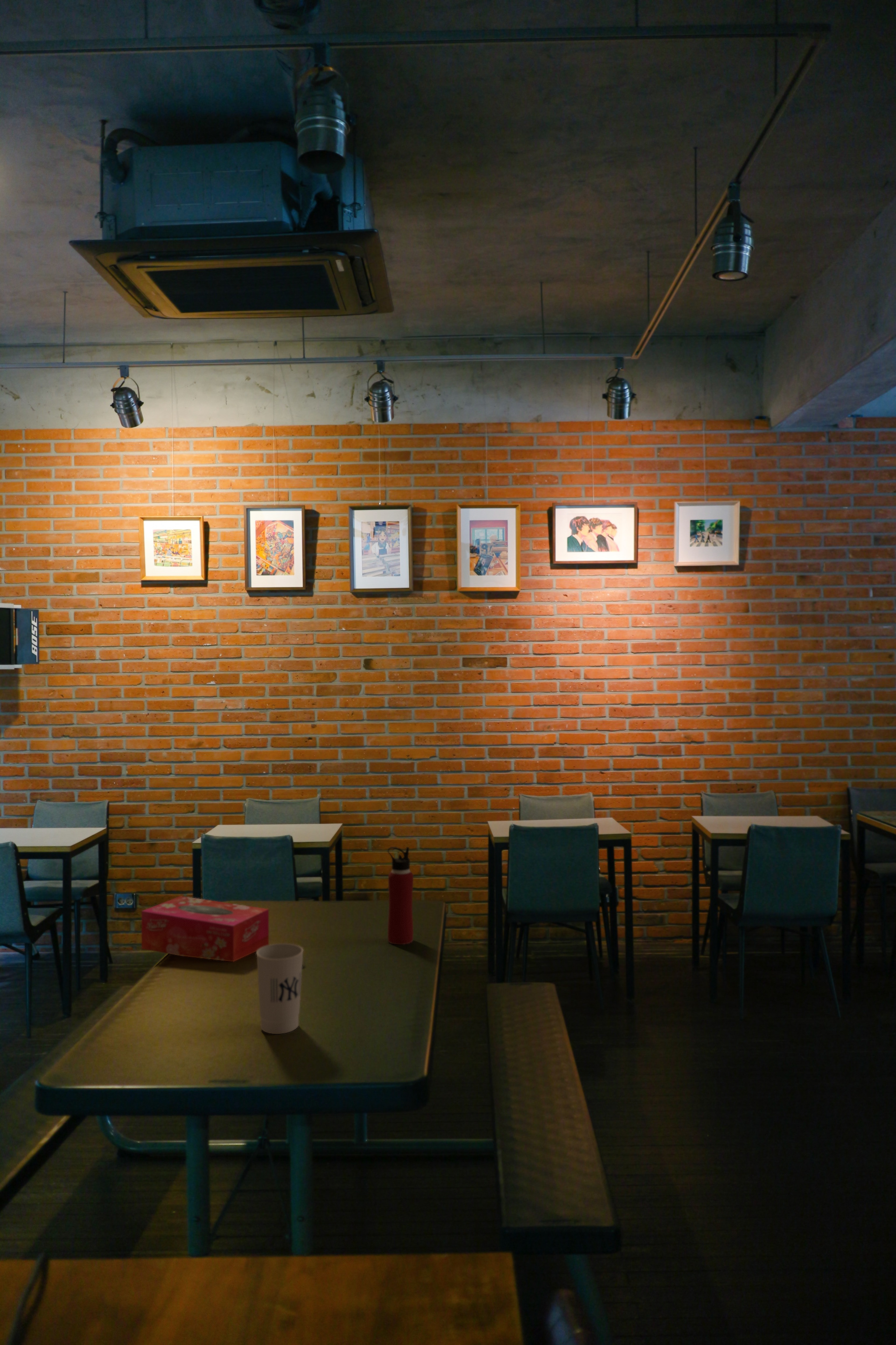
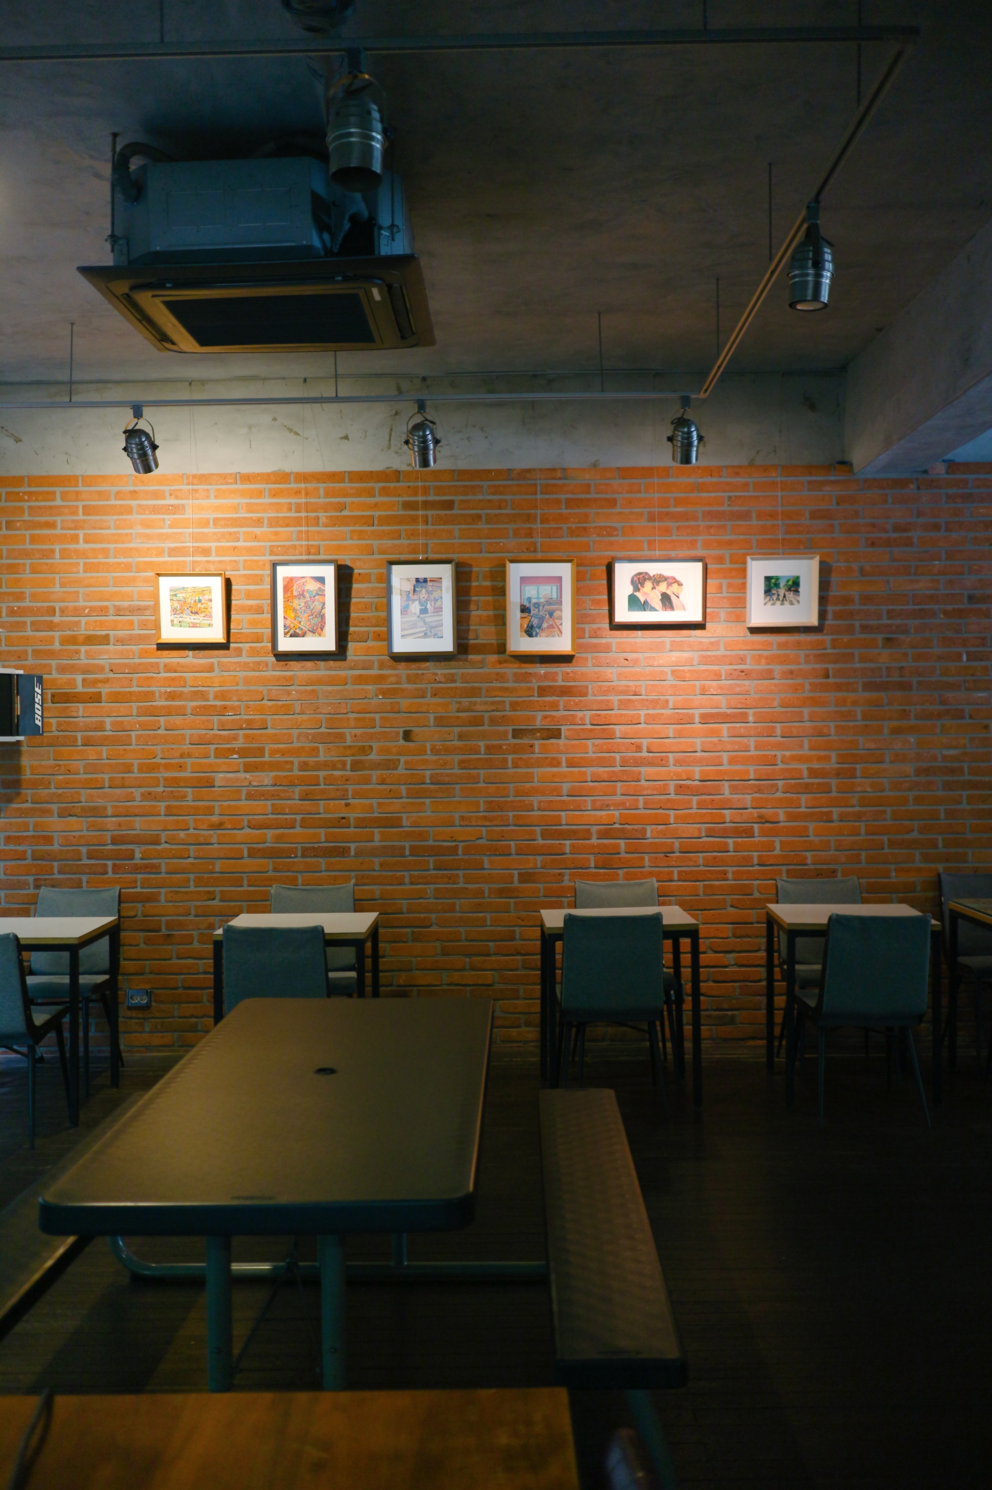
- water bottle [387,846,414,945]
- tissue box [141,895,269,962]
- cup [256,943,304,1035]
